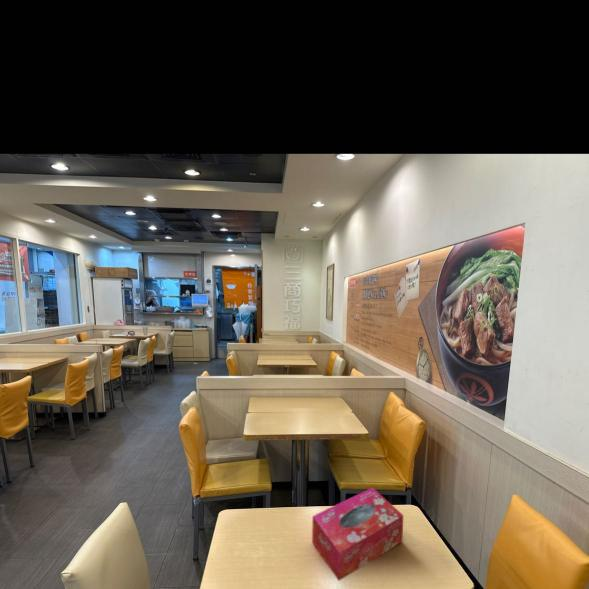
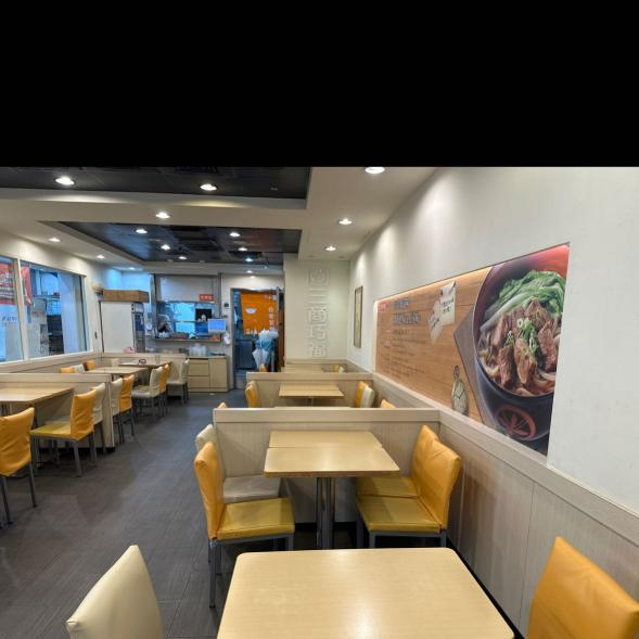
- tissue box [311,487,404,582]
